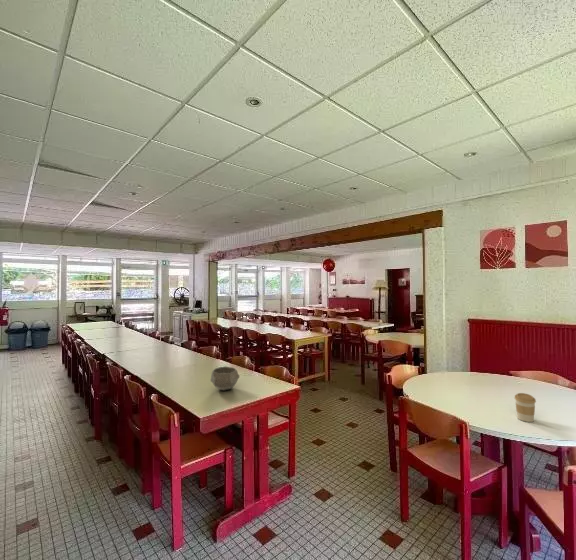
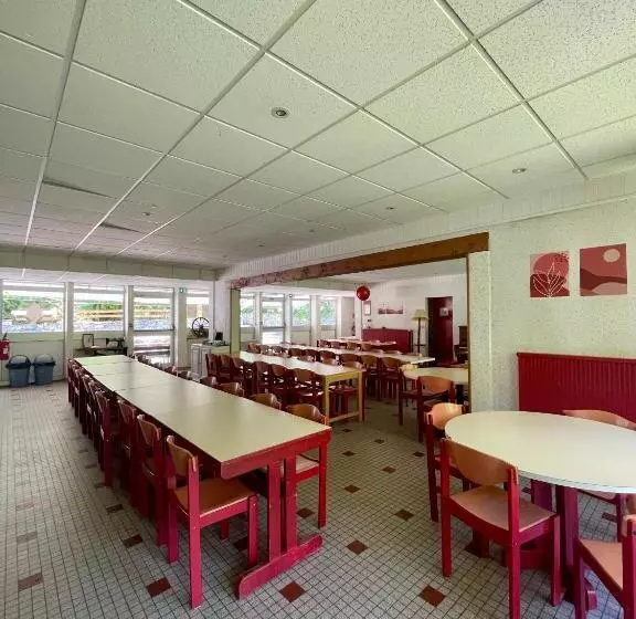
- bowl [209,365,240,391]
- coffee cup [513,392,537,423]
